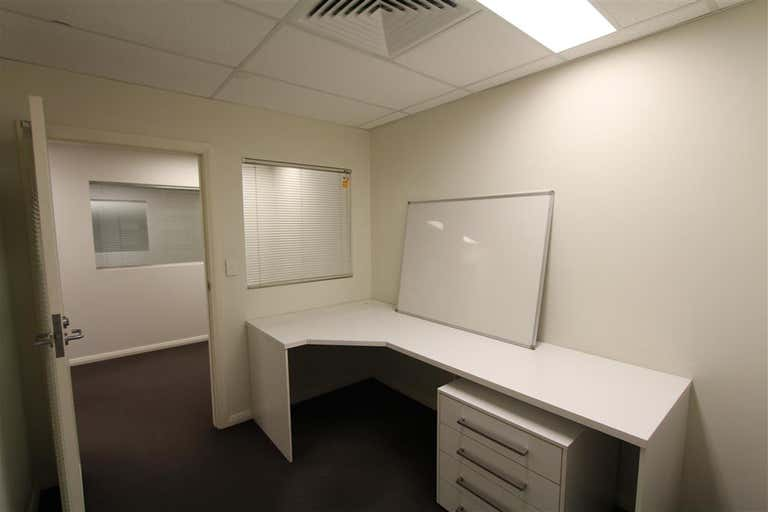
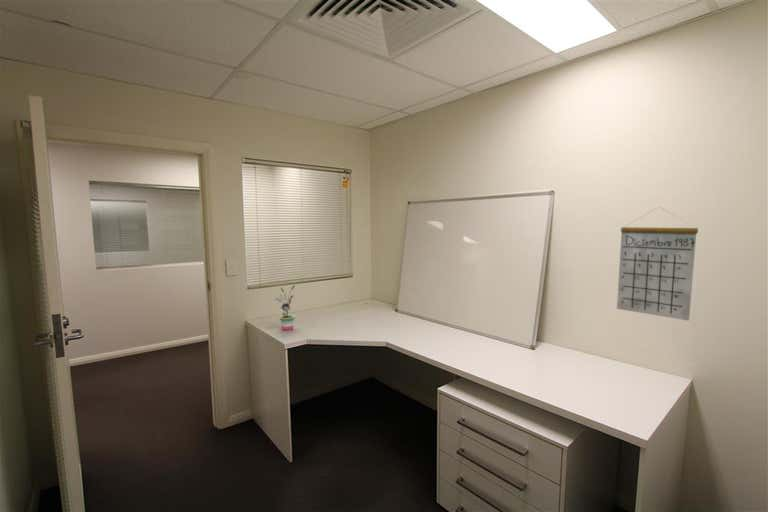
+ potted plant [274,284,296,331]
+ calendar [616,206,699,322]
